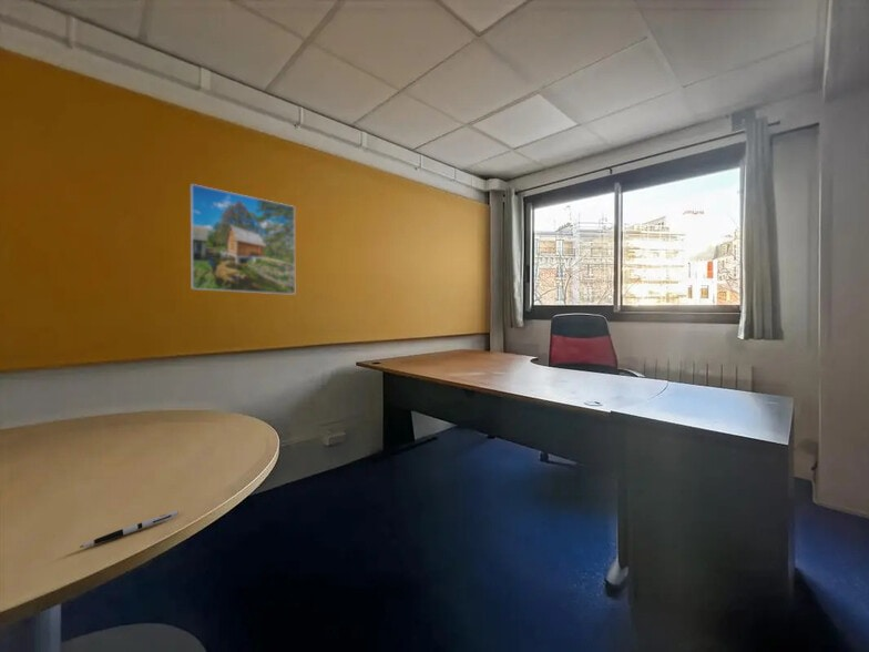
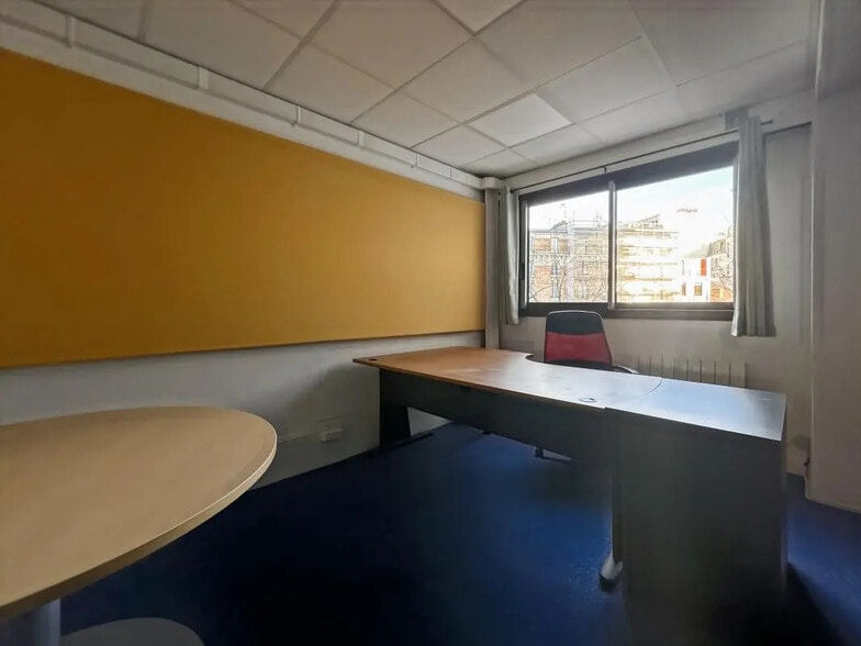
- pen [79,510,180,549]
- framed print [190,183,296,296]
